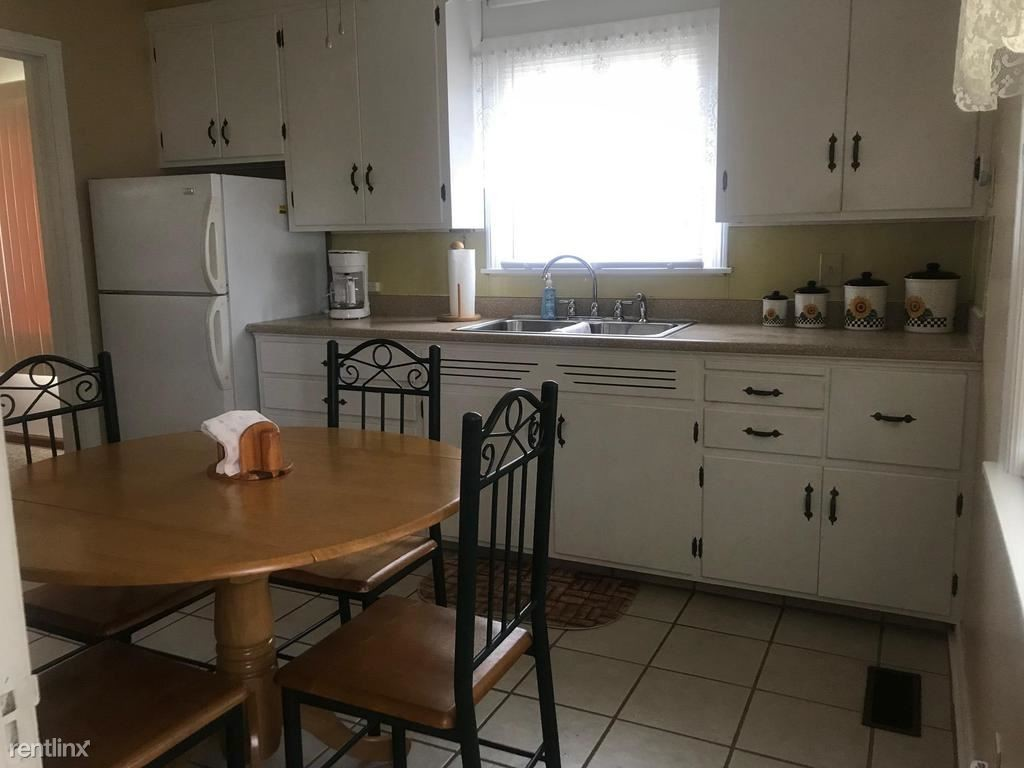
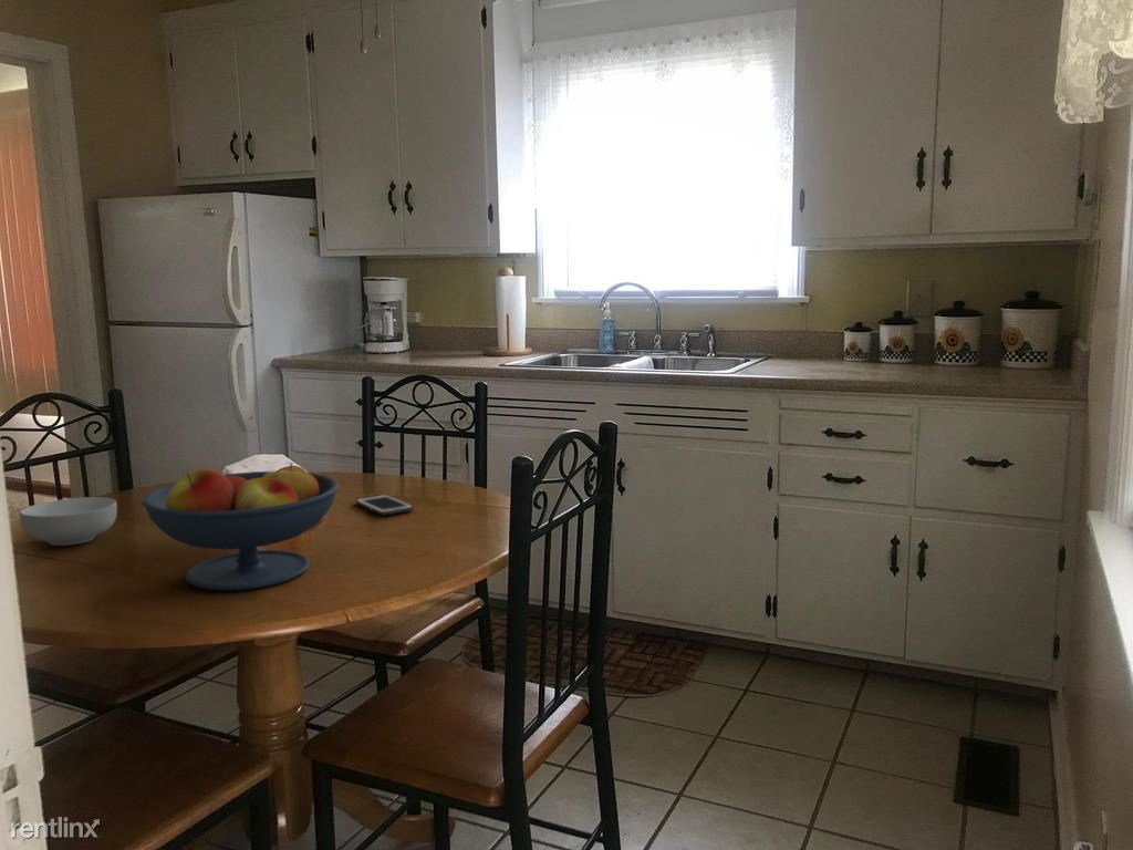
+ cereal bowl [19,496,118,547]
+ cell phone [355,494,415,517]
+ fruit bowl [141,462,340,592]
